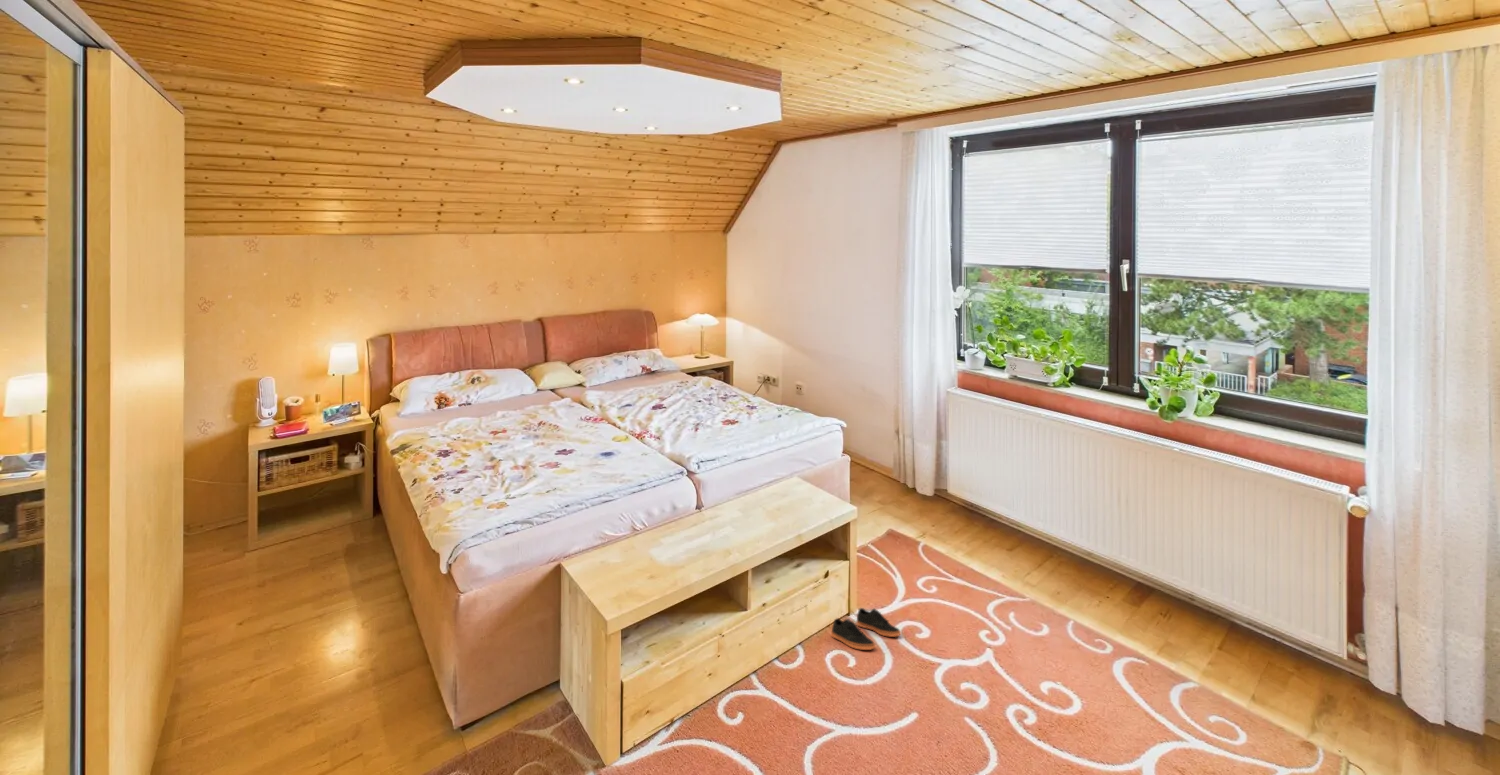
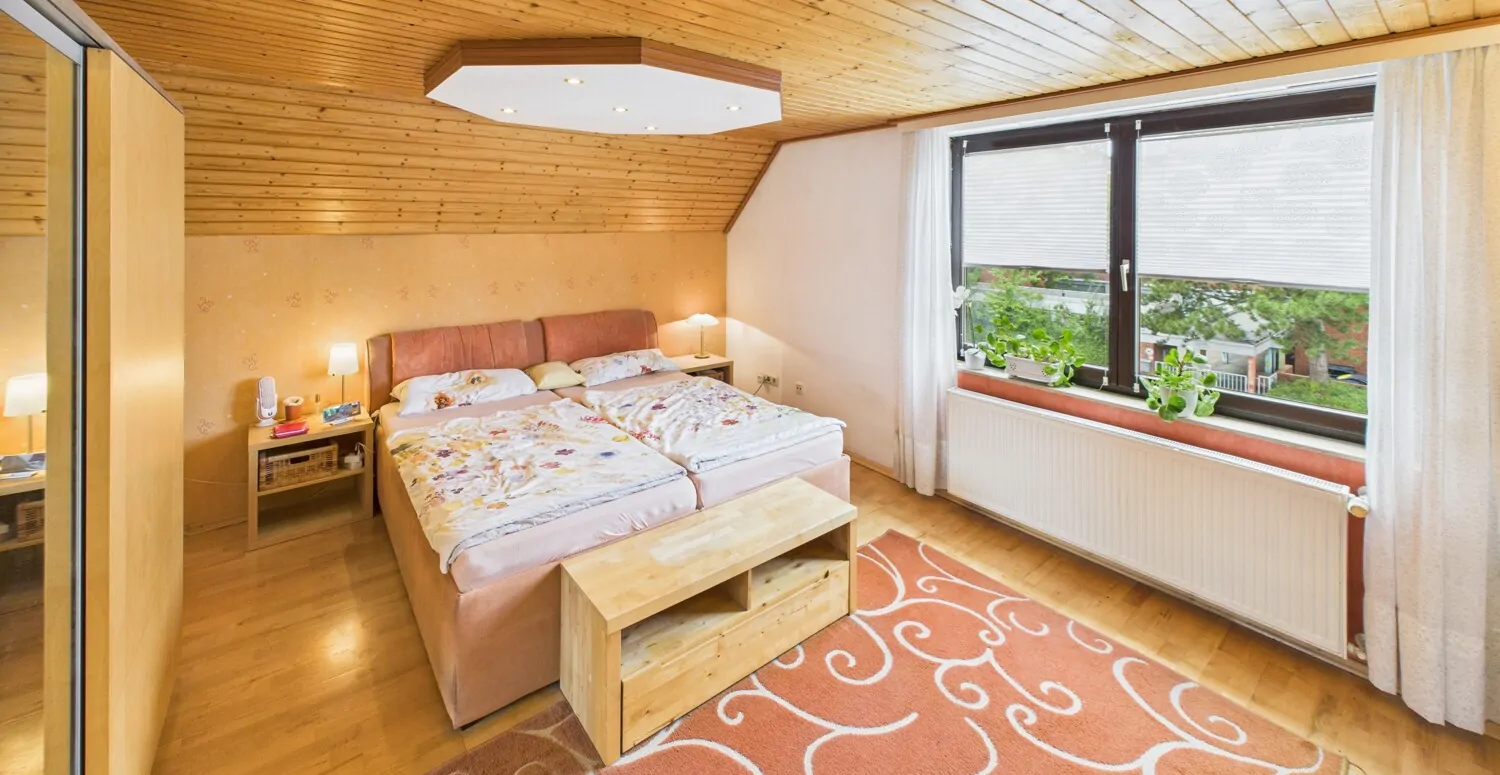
- shoes [830,607,902,651]
